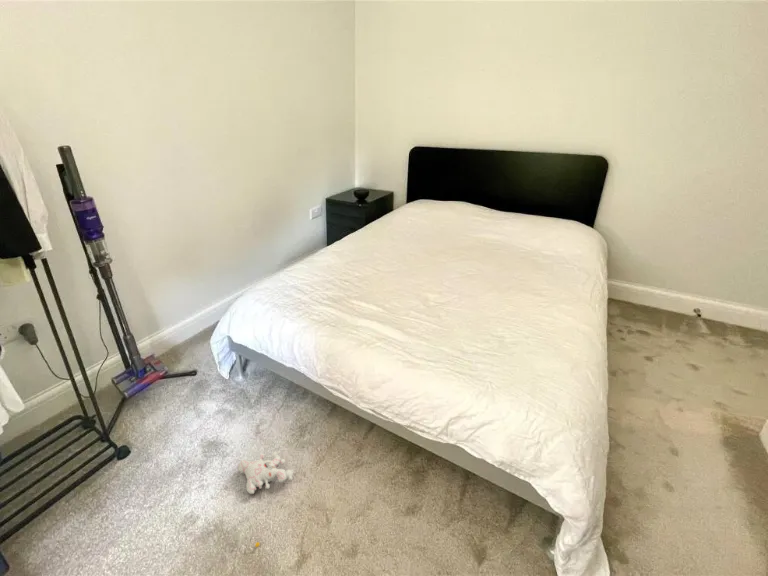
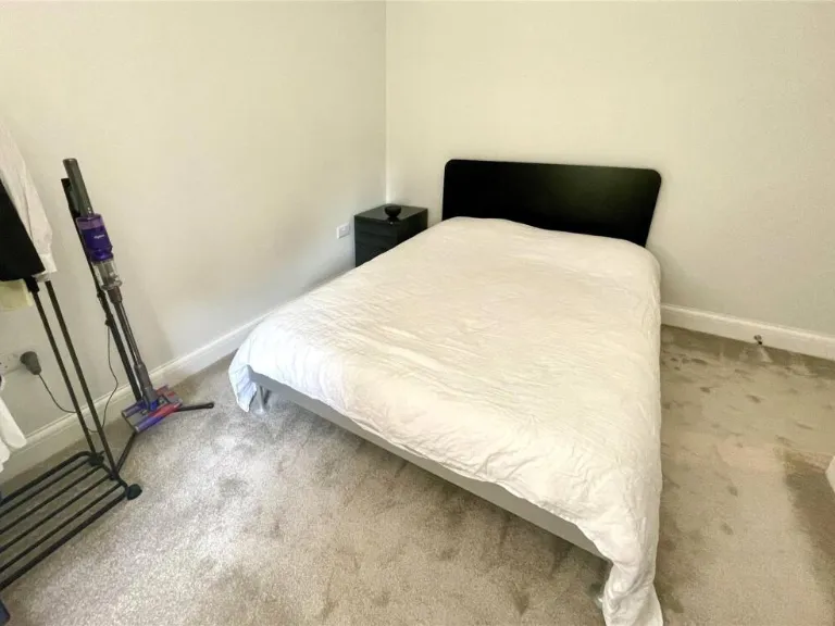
- plush toy [237,450,295,548]
